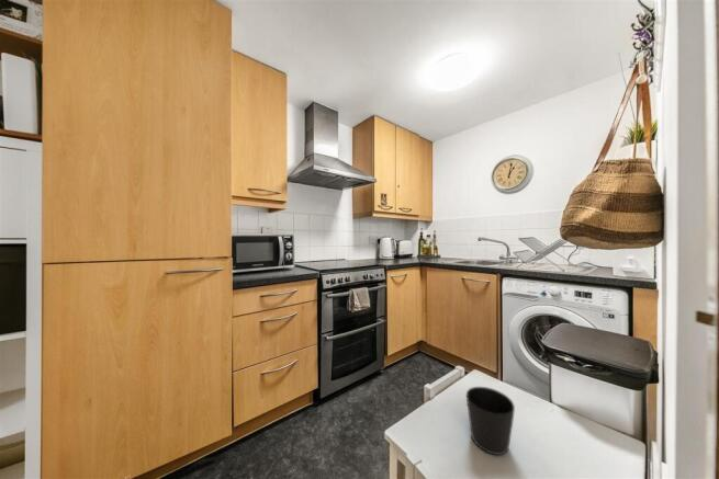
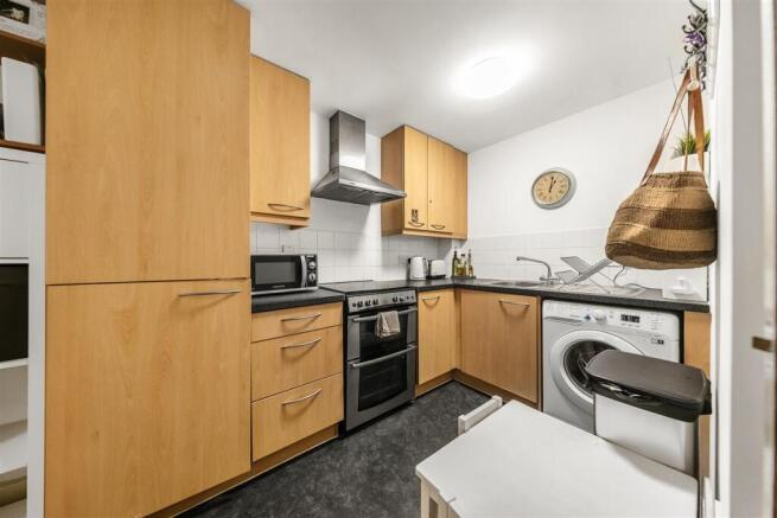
- cup [465,386,516,456]
